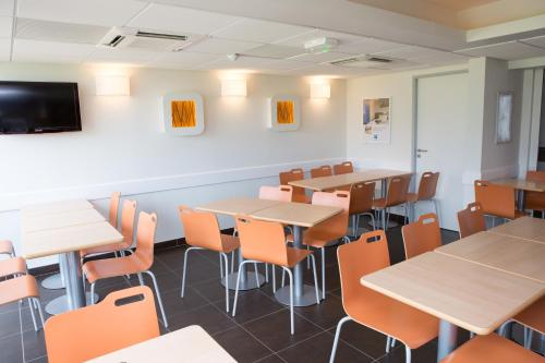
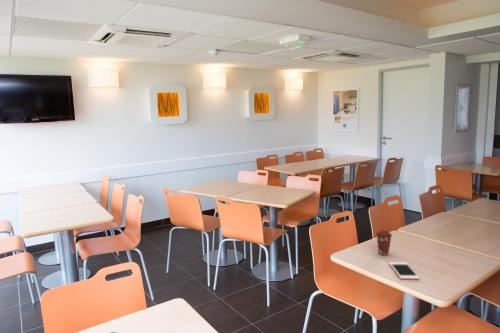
+ coffee cup [375,230,393,256]
+ cell phone [388,261,420,280]
